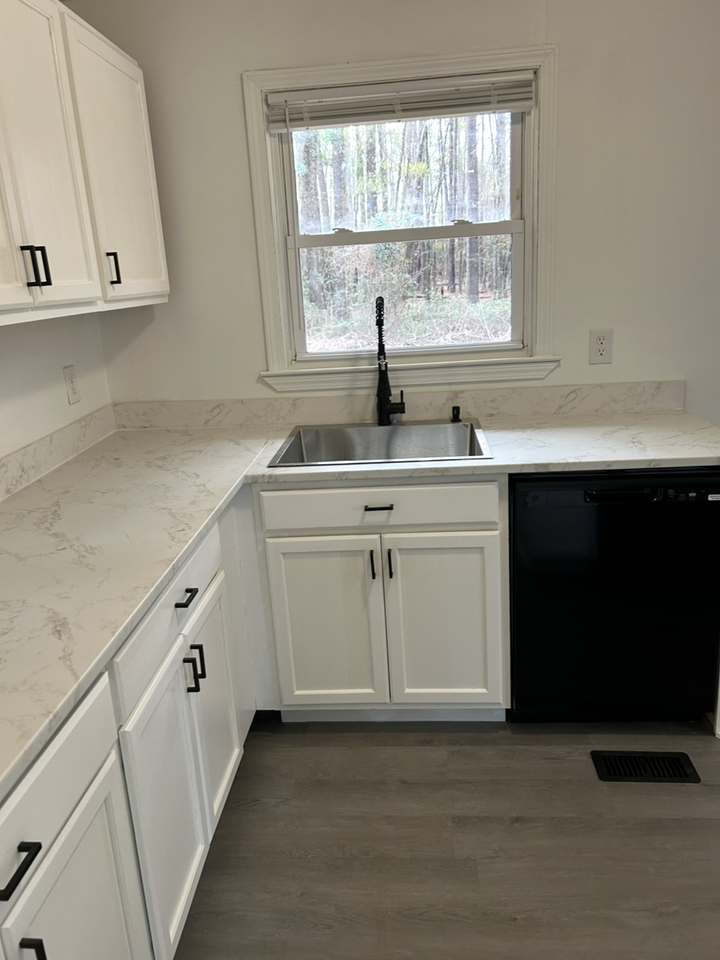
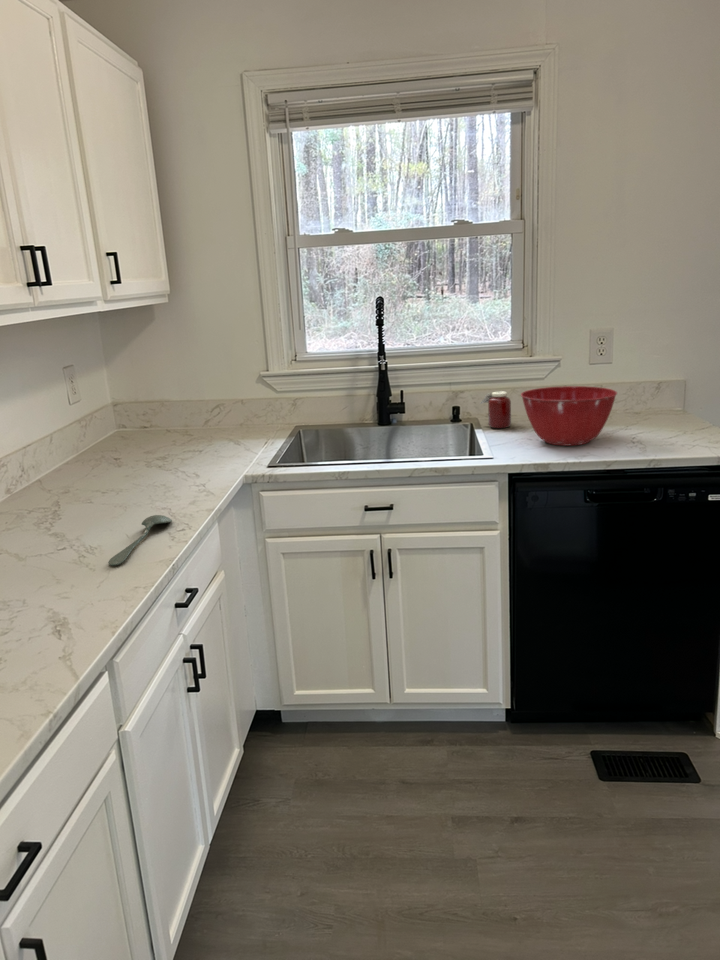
+ spoon [107,514,173,567]
+ mixing bowl [520,385,618,447]
+ jar [479,389,512,429]
